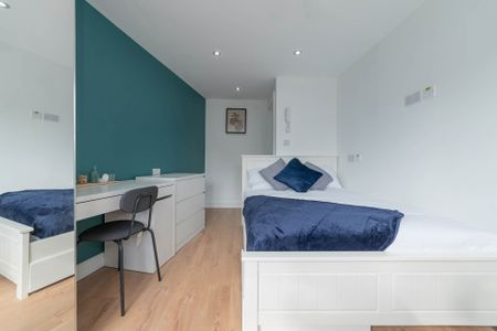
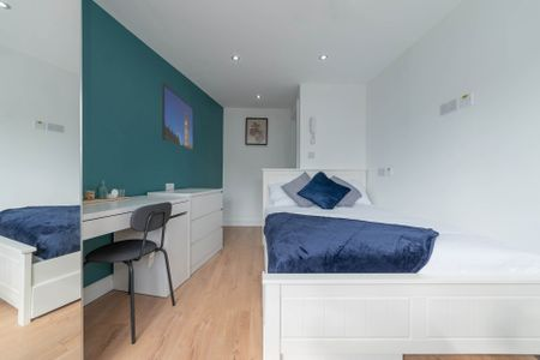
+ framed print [161,82,196,151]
